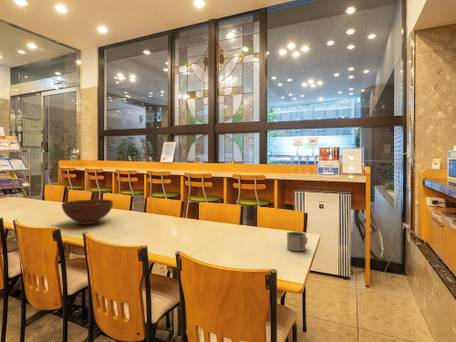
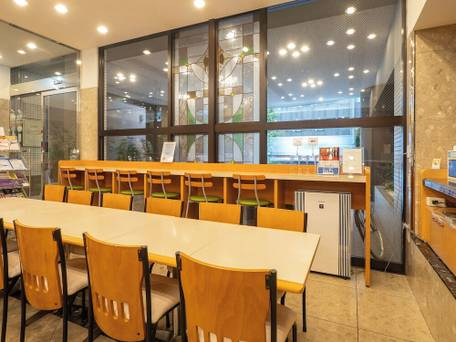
- fruit bowl [61,198,114,226]
- mug [286,231,308,252]
